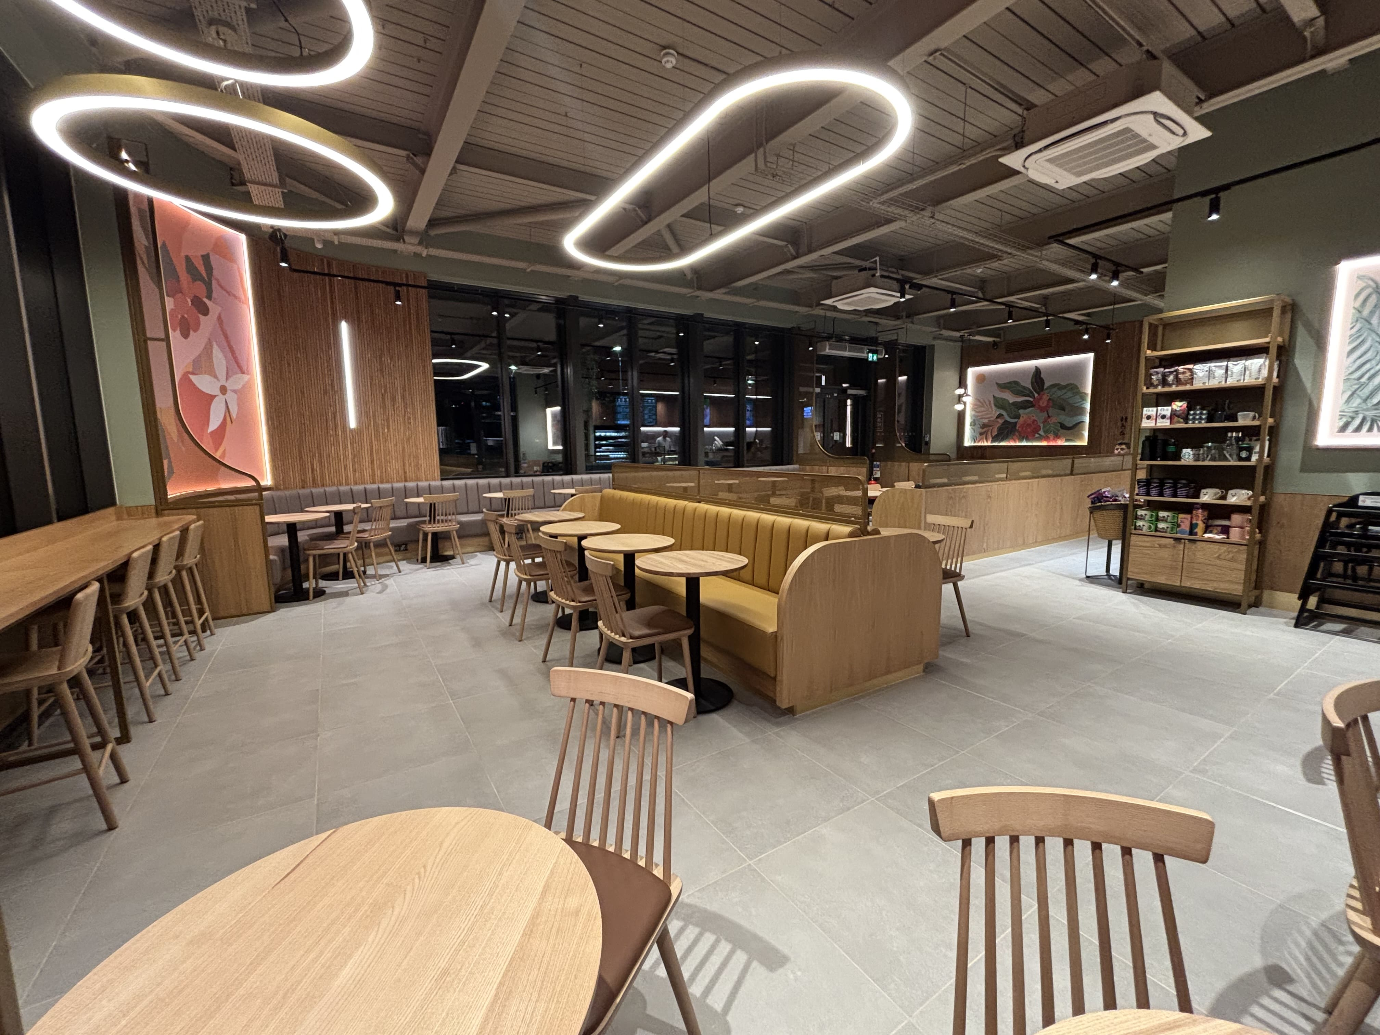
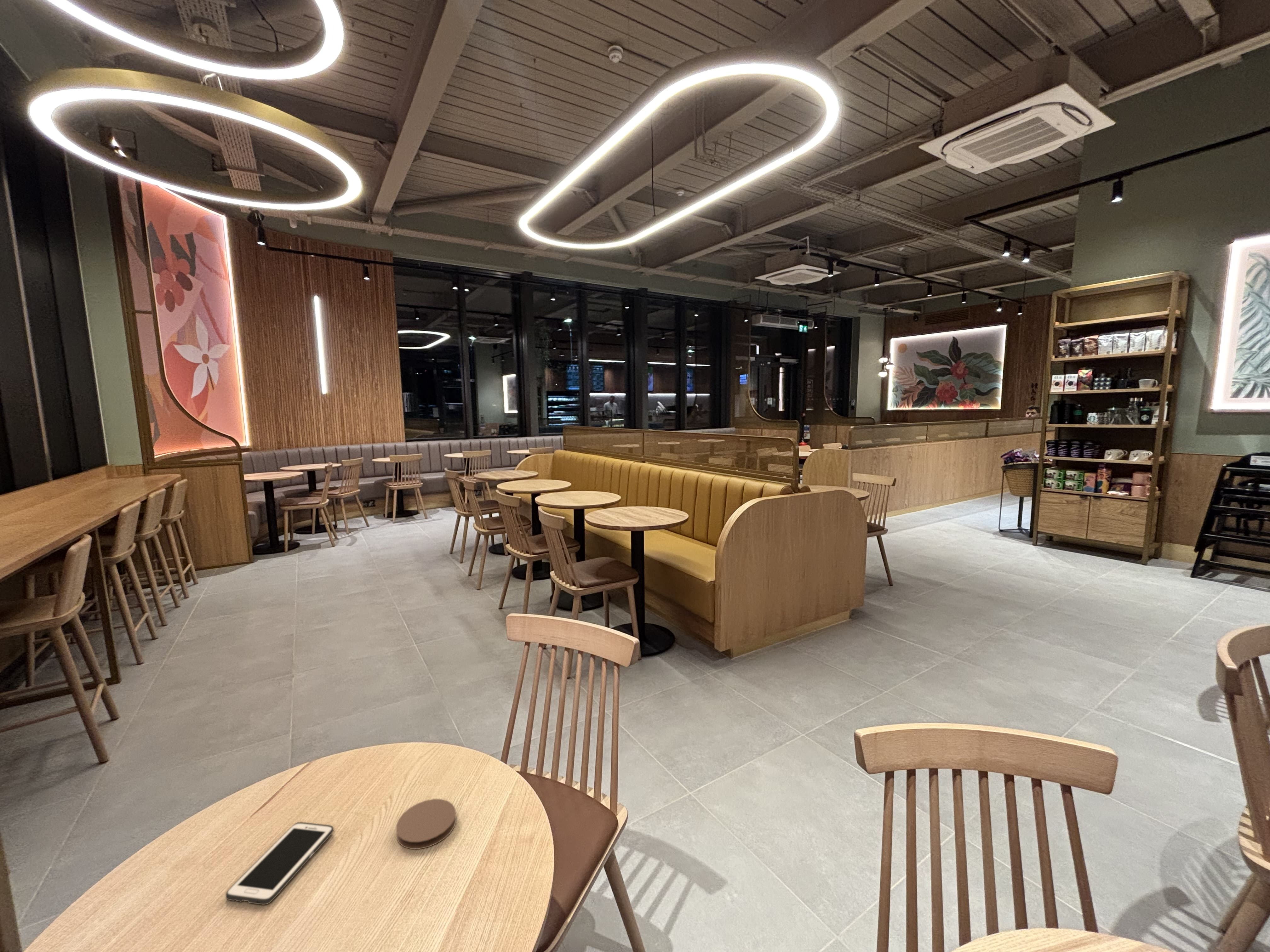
+ cell phone [225,822,334,905]
+ coaster [396,799,457,849]
